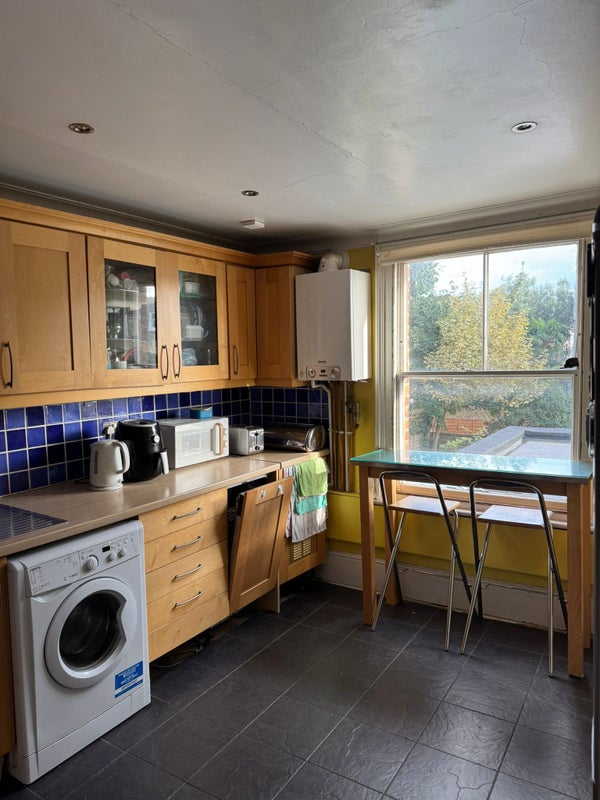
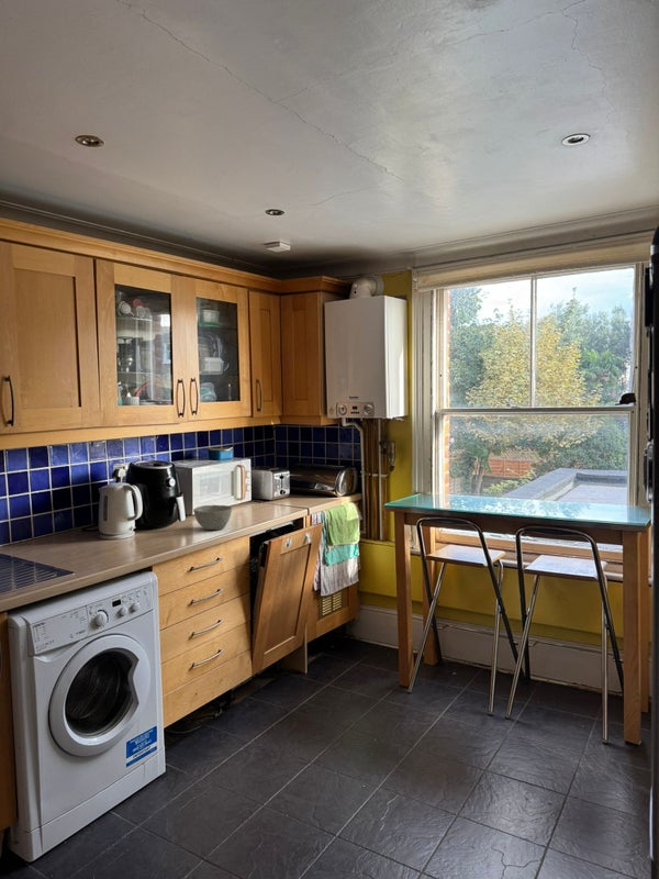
+ bowl [192,504,233,531]
